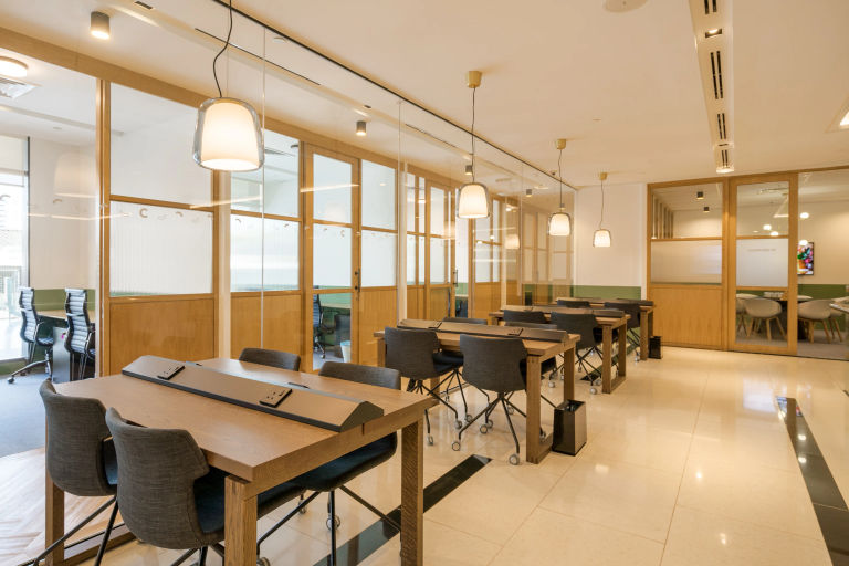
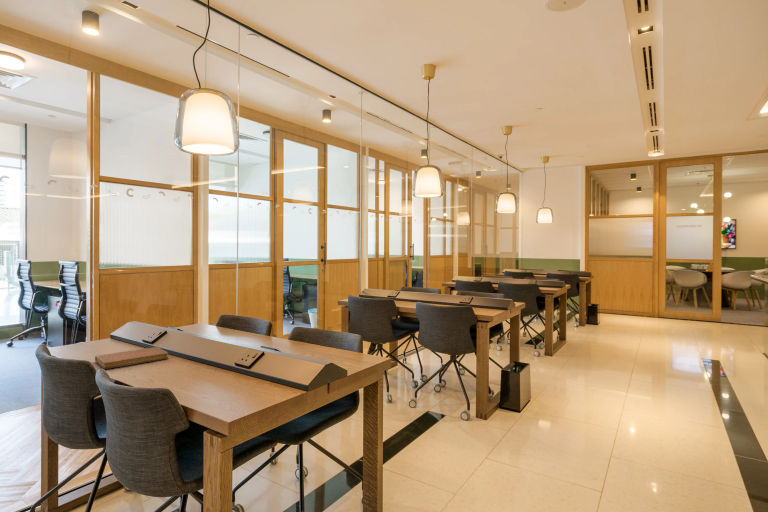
+ notebook [94,346,169,370]
